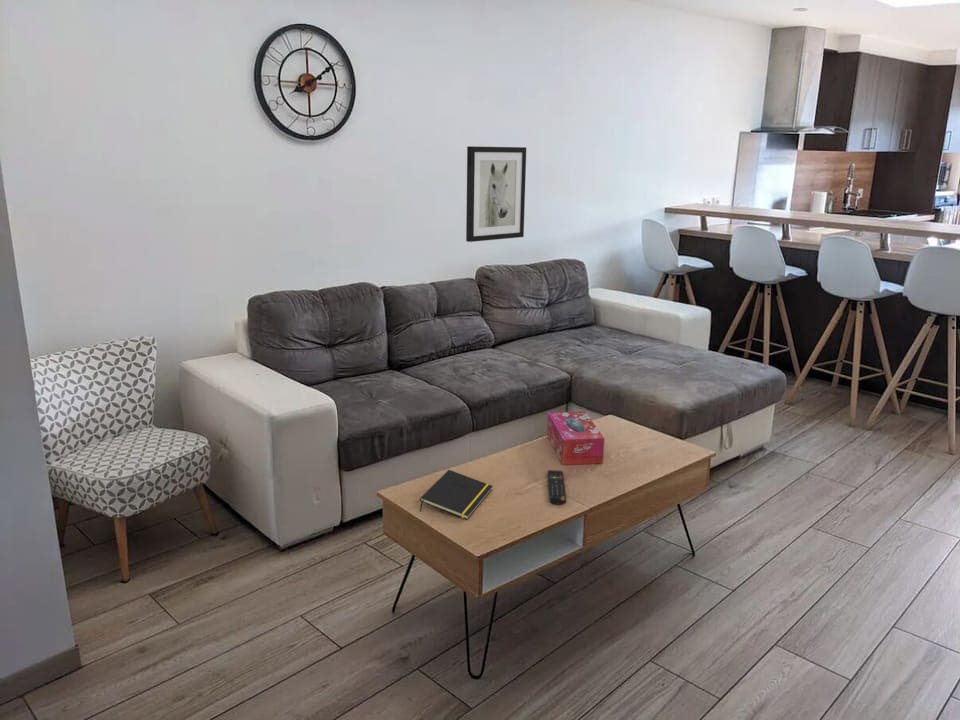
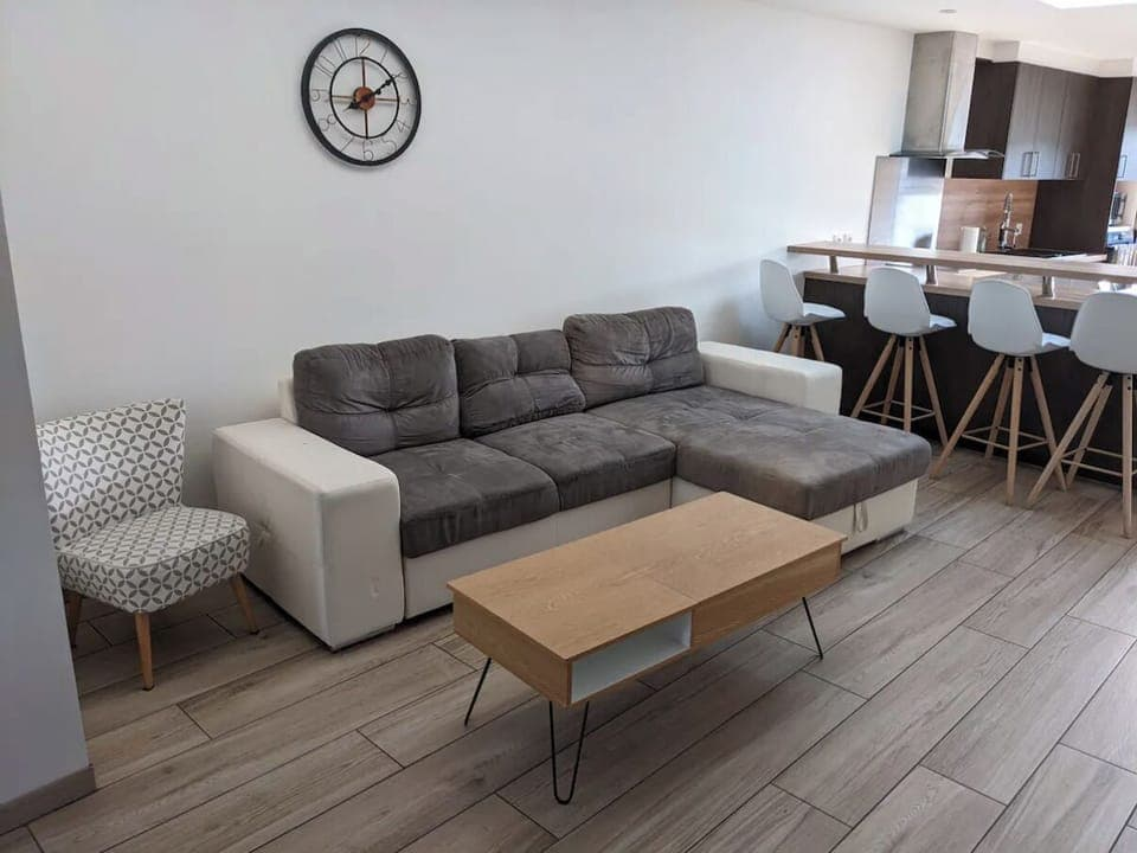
- notepad [419,469,494,520]
- wall art [465,145,527,243]
- remote control [547,469,567,506]
- tissue box [546,411,605,466]
